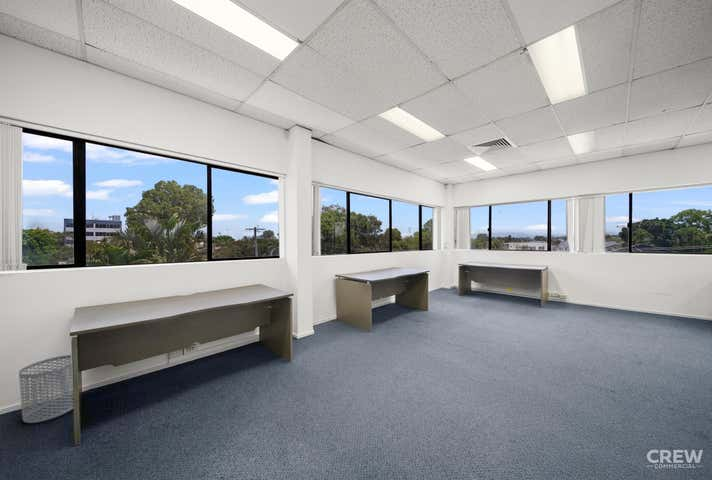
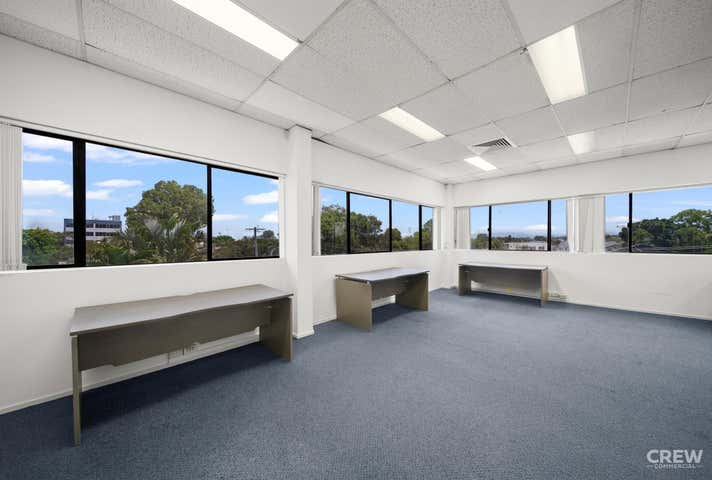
- waste bin [18,354,74,424]
